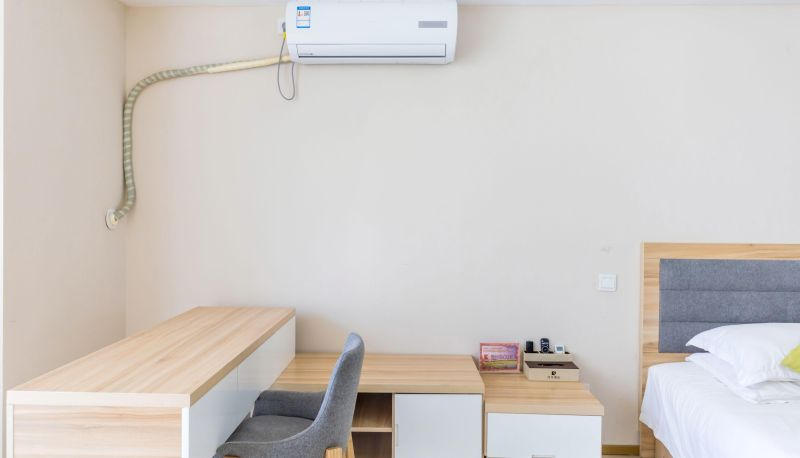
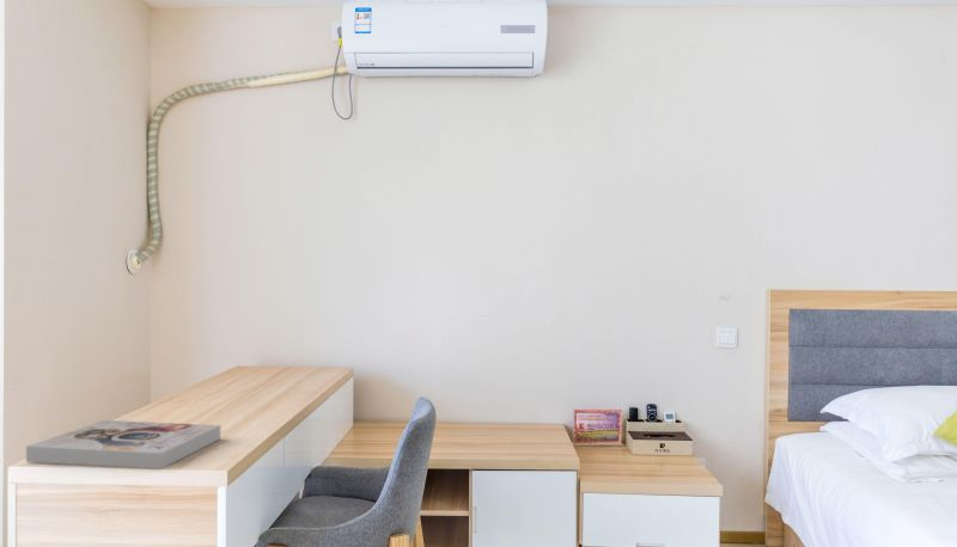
+ book [25,419,221,471]
